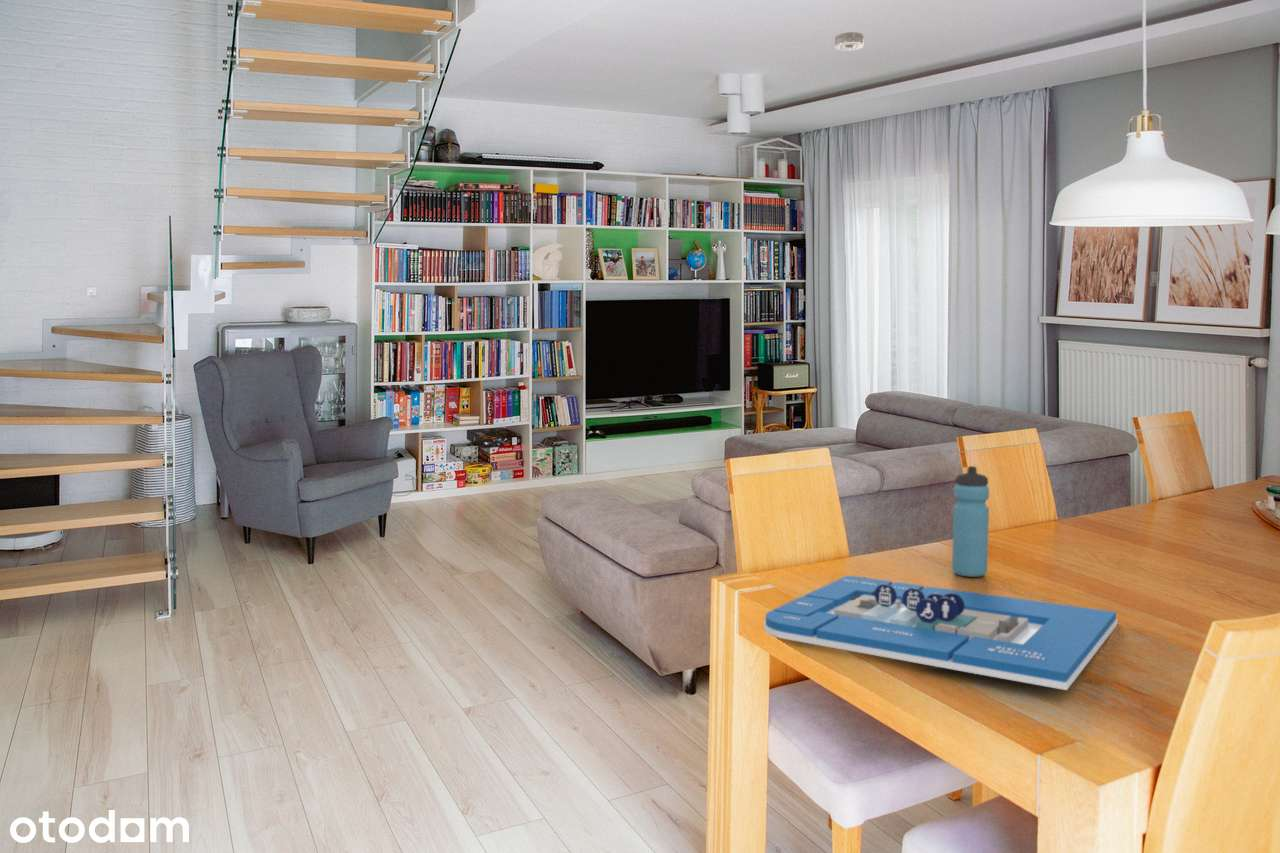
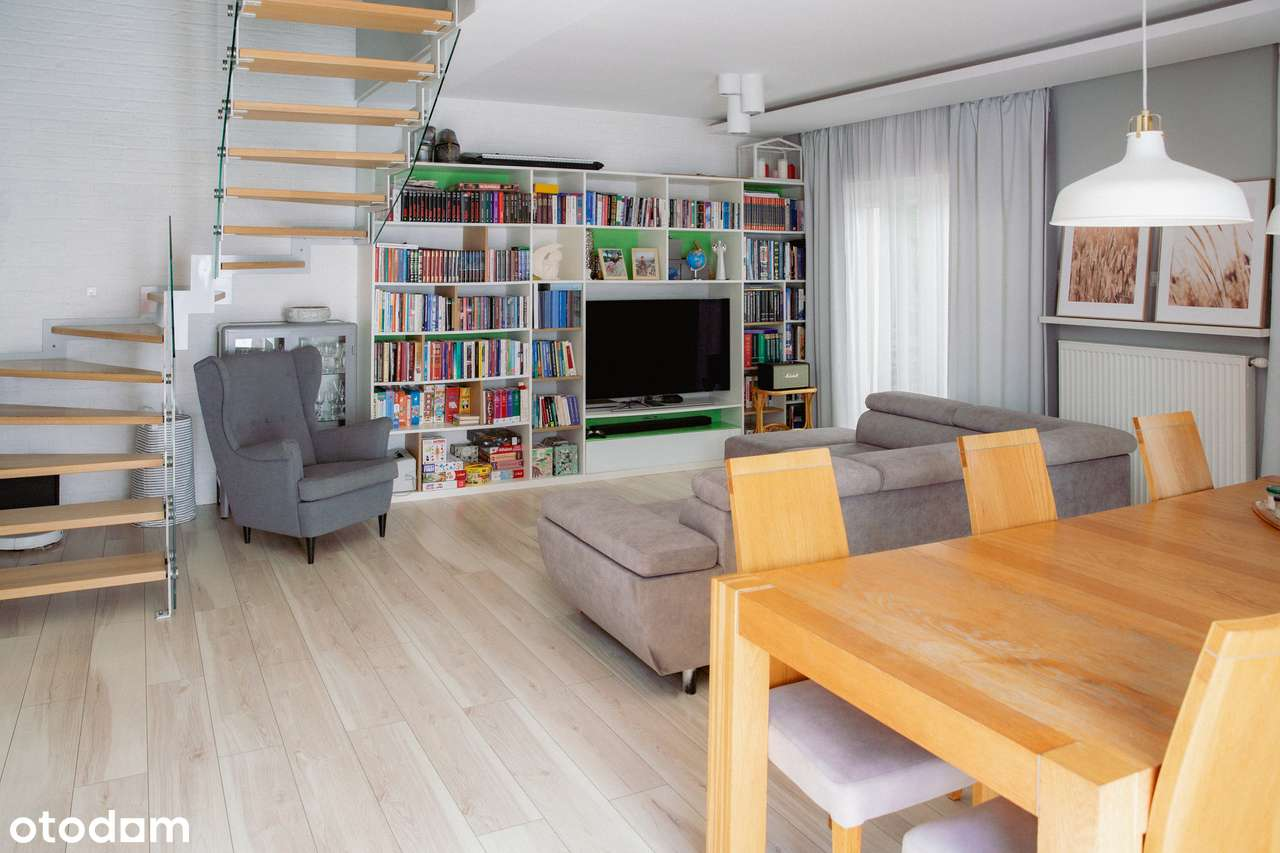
- smoke detector [834,31,865,52]
- water bottle [951,465,990,578]
- architectural model [763,574,1119,691]
